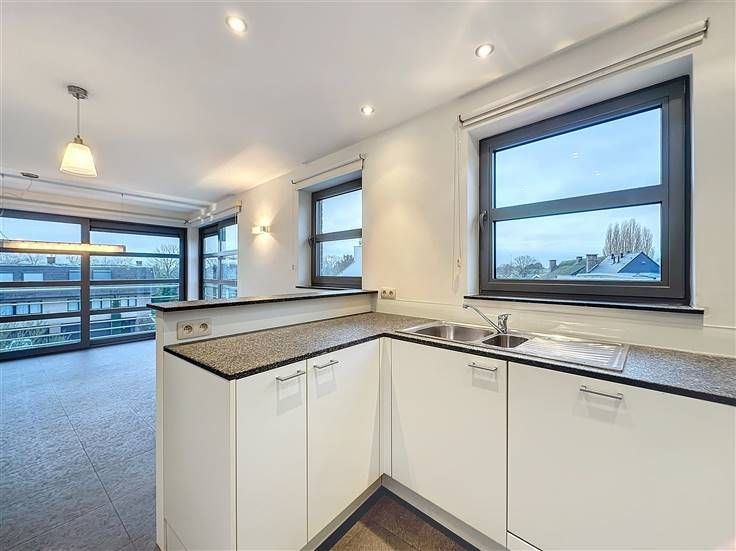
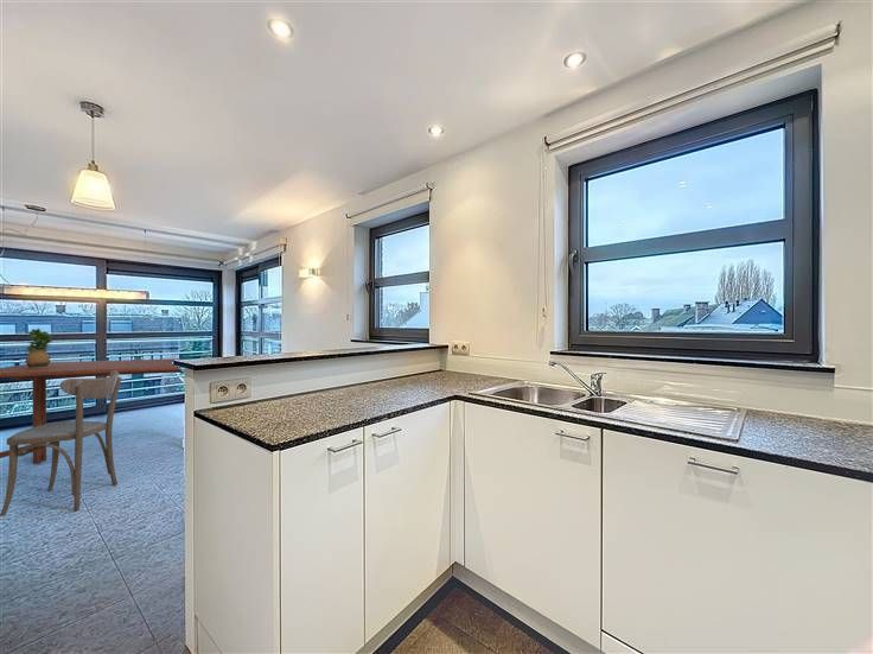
+ dining chair [0,370,122,518]
+ dining table [0,357,183,465]
+ potted plant [24,326,53,368]
